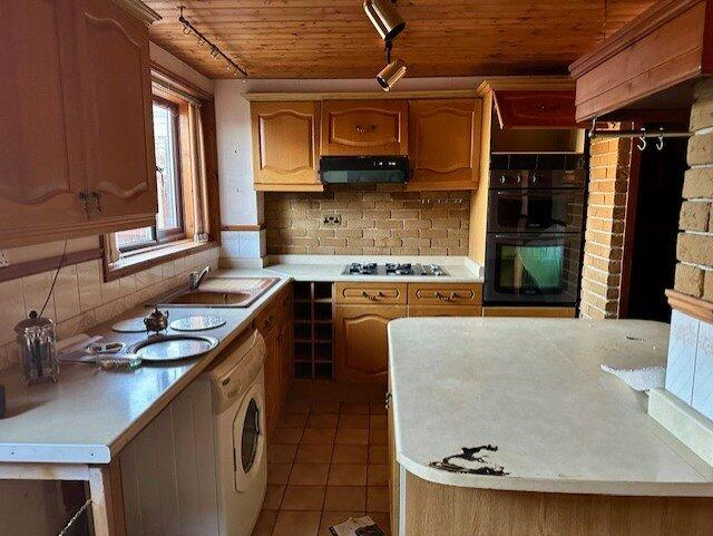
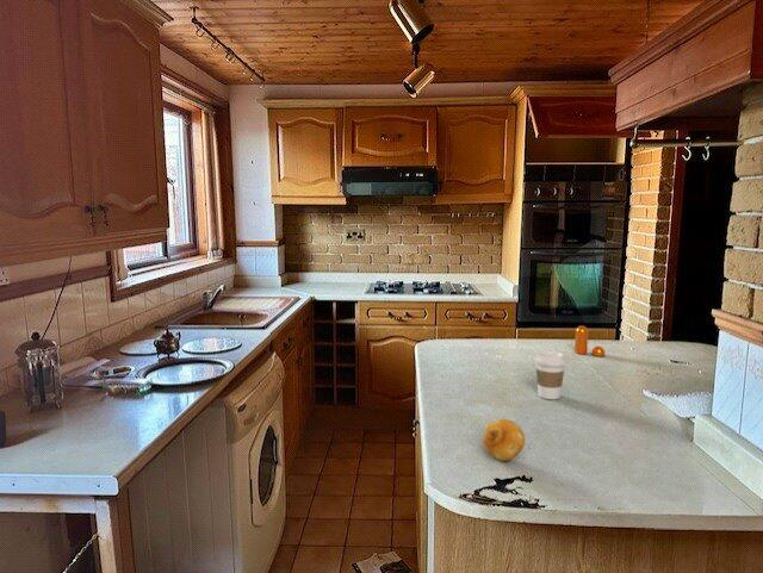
+ fruit [482,418,526,462]
+ coffee cup [533,349,569,400]
+ pepper shaker [573,325,606,357]
